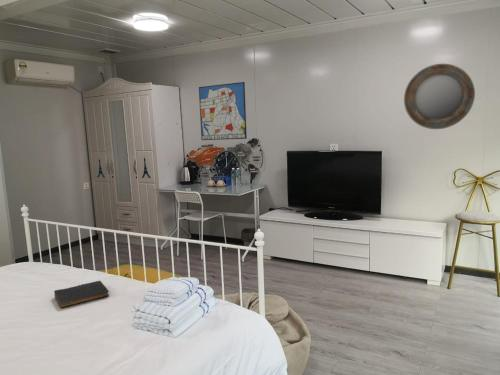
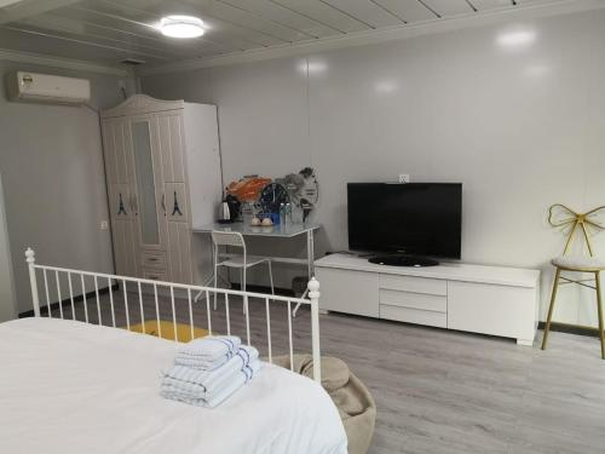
- home mirror [403,63,476,130]
- book [53,280,110,309]
- wall art [198,81,248,141]
